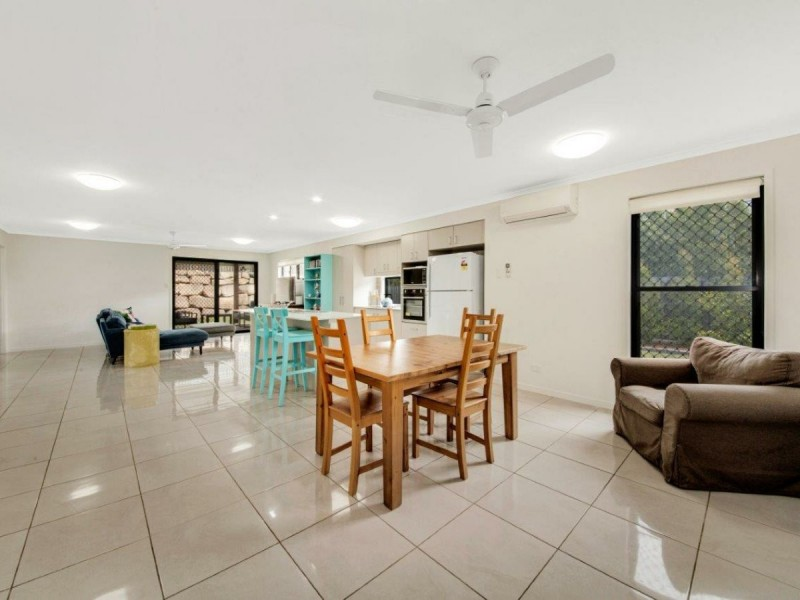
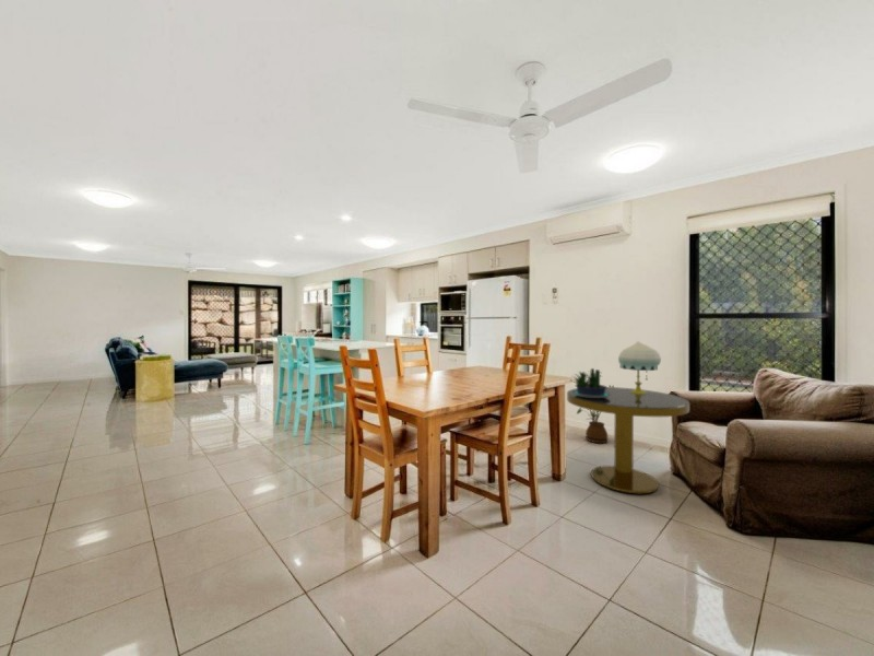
+ side table [566,386,690,494]
+ table lamp [617,340,662,394]
+ potted plant [567,367,611,398]
+ house plant [576,384,615,444]
